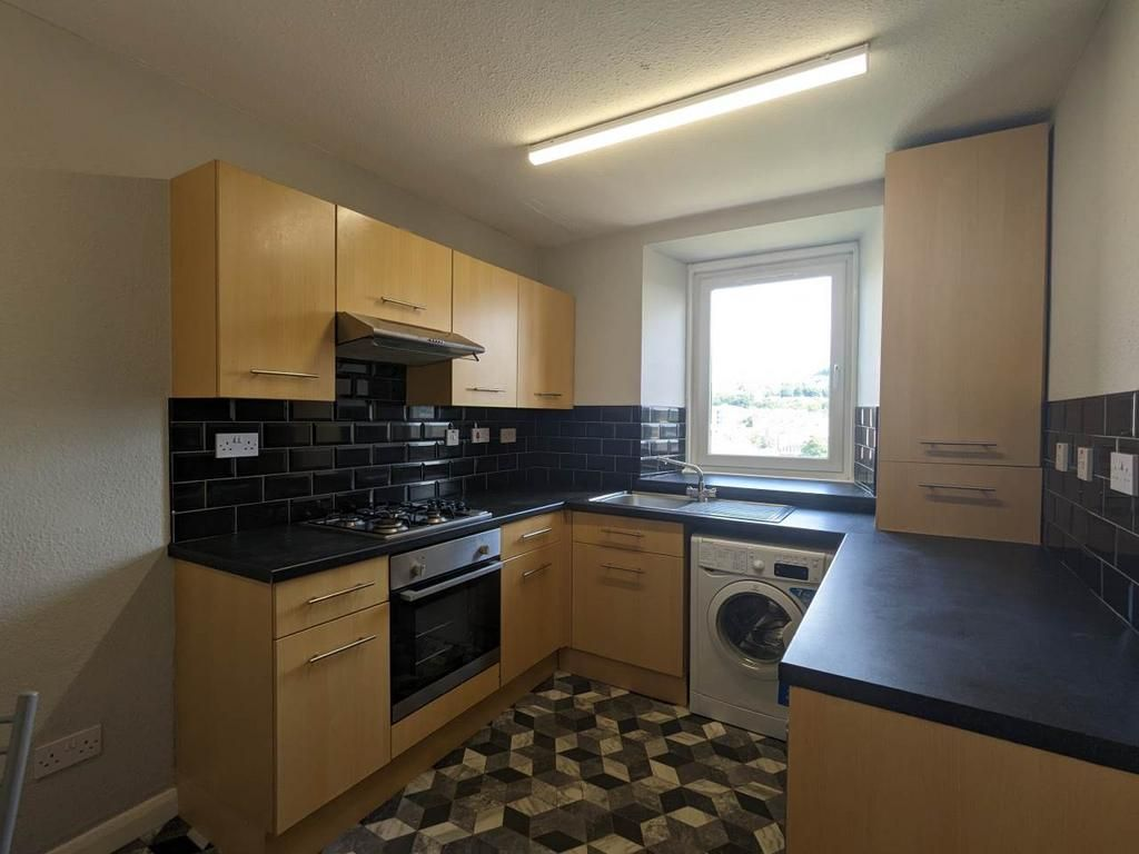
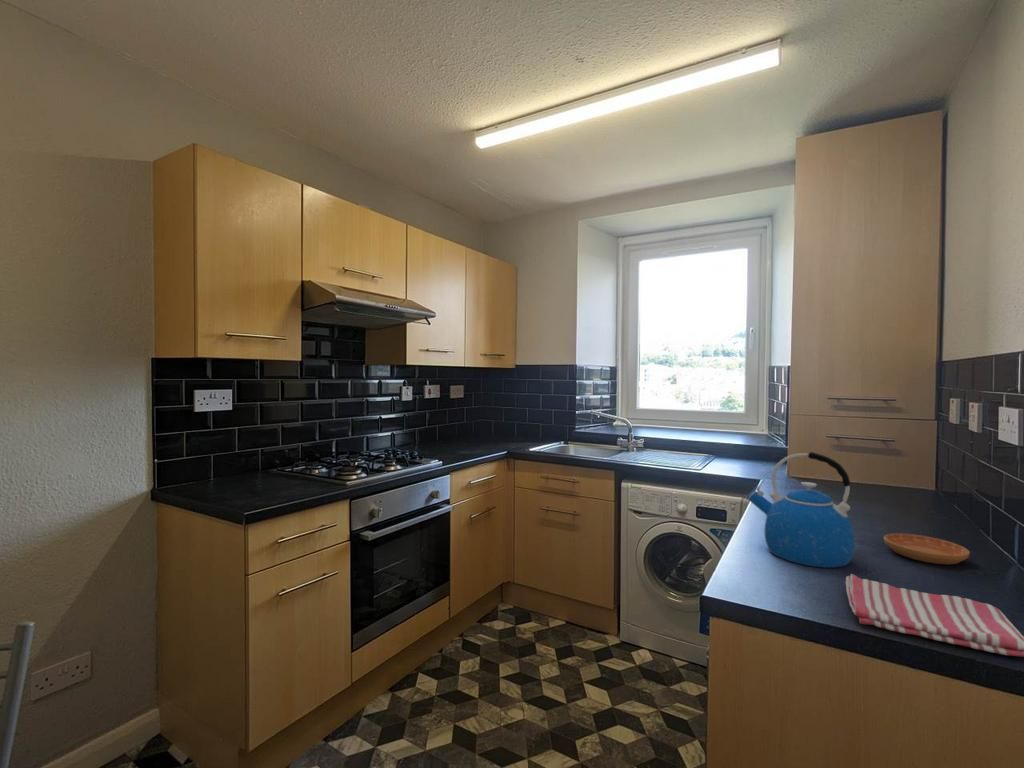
+ dish towel [844,573,1024,658]
+ kettle [746,451,856,569]
+ saucer [883,532,971,565]
